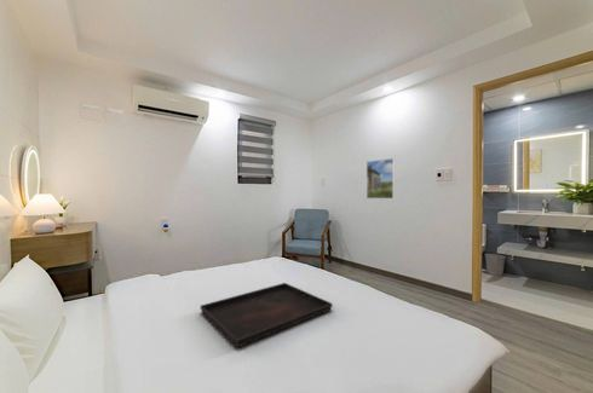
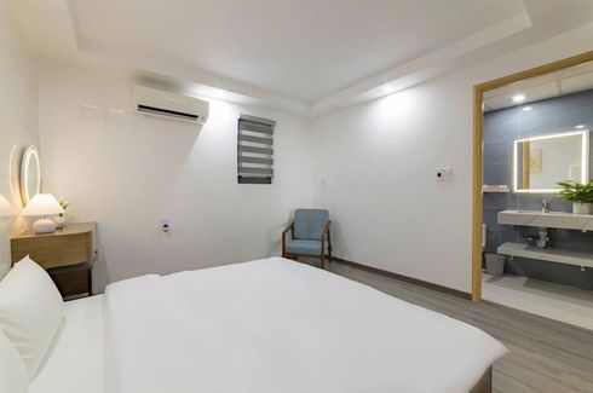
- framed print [365,157,396,200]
- serving tray [200,282,334,348]
